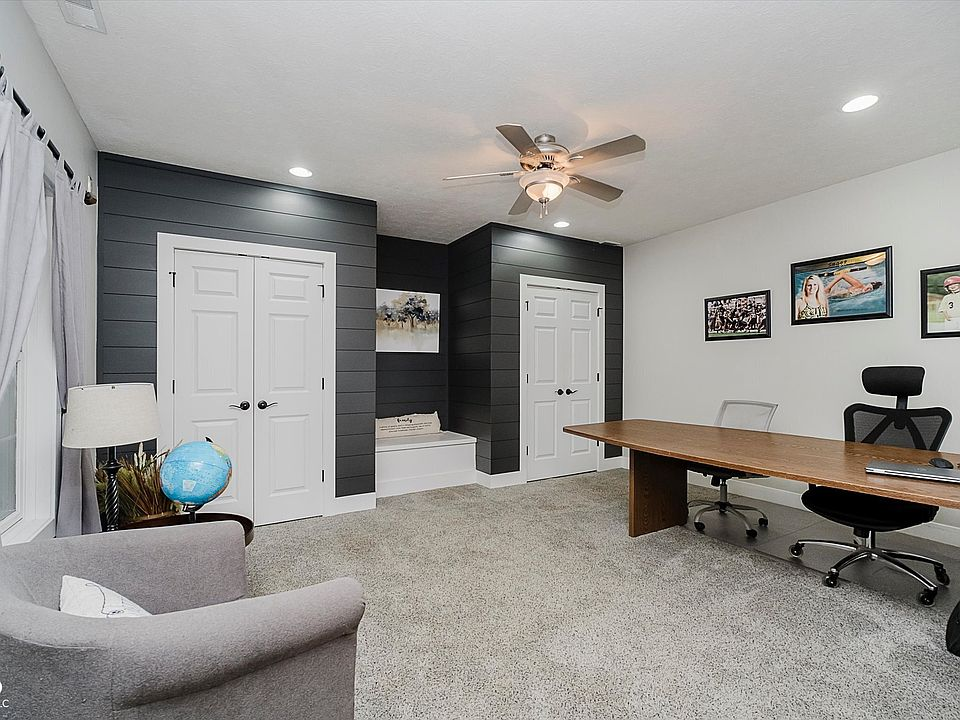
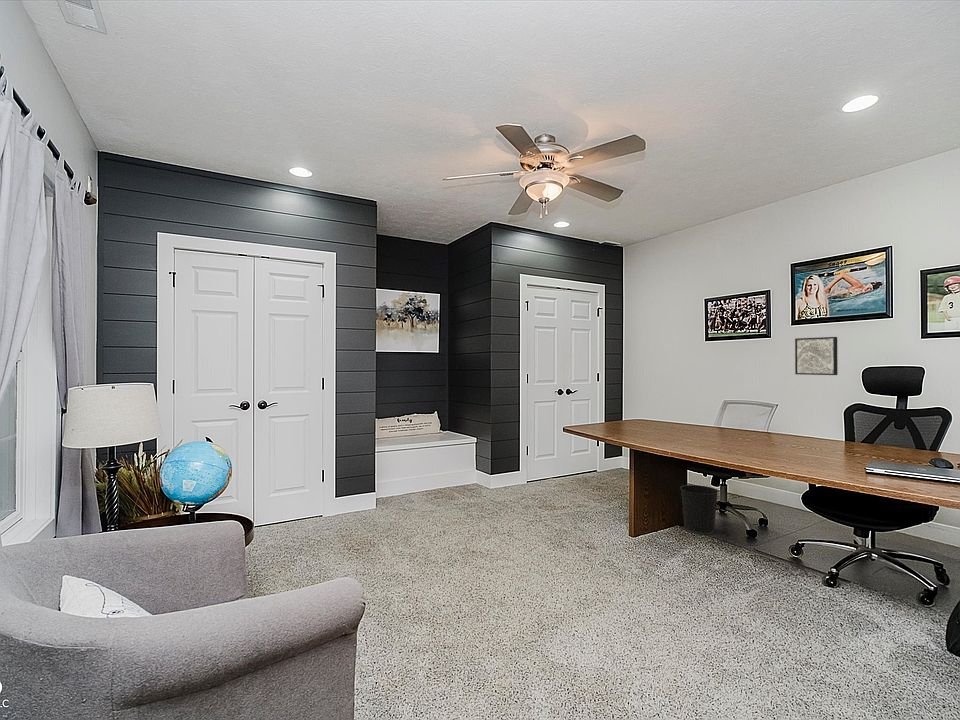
+ wall art [794,336,839,376]
+ wastebasket [679,484,719,535]
